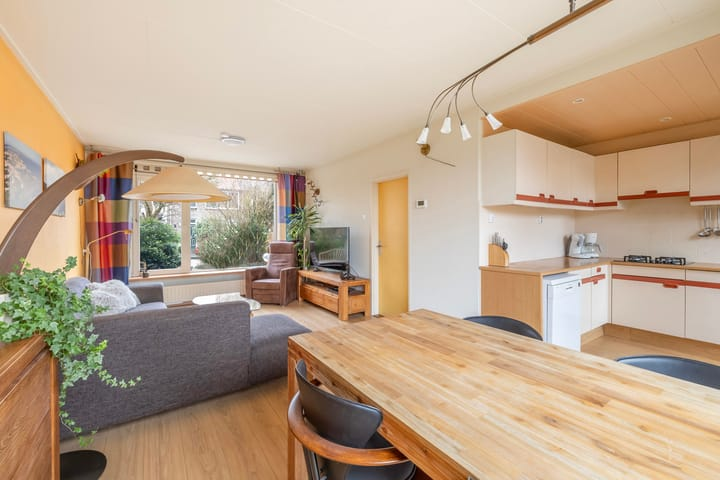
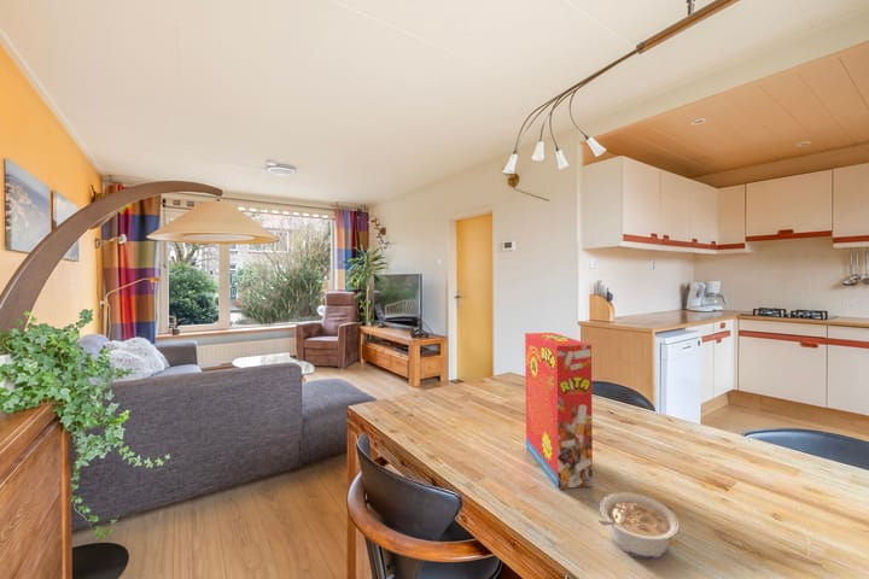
+ legume [596,491,681,560]
+ cereal box [524,332,594,490]
